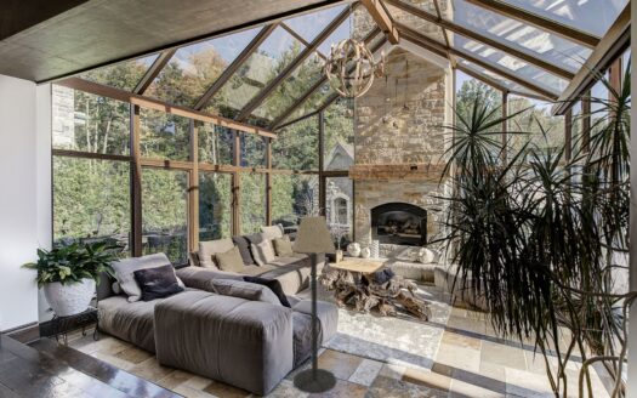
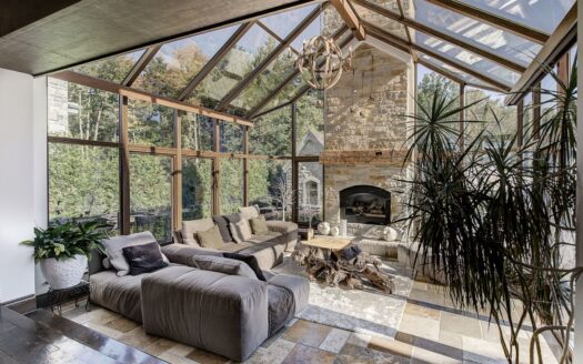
- floor lamp [291,215,337,394]
